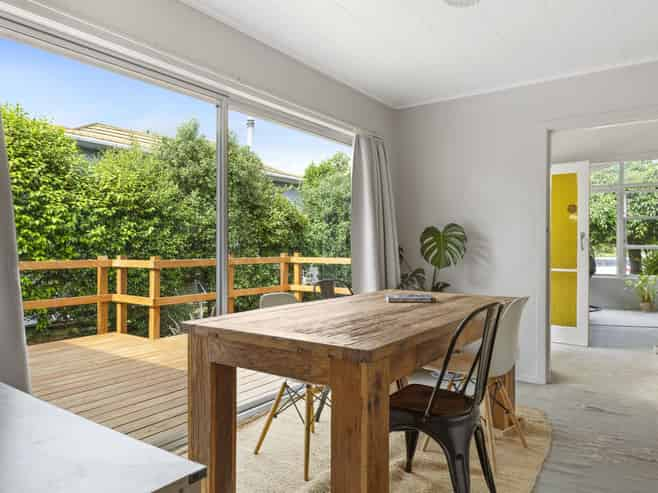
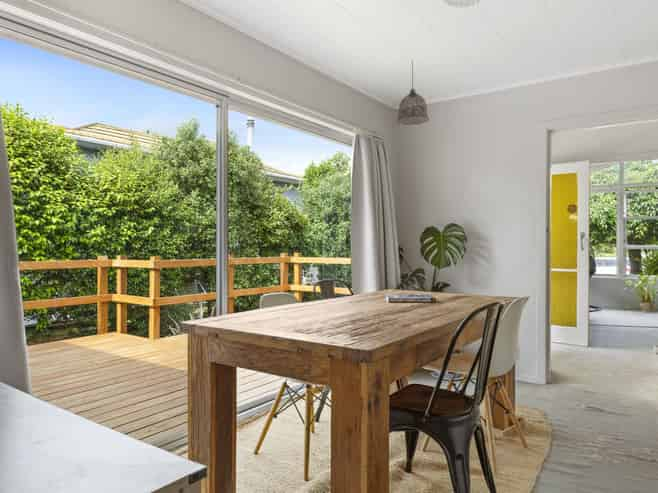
+ pendant lamp [396,59,430,126]
